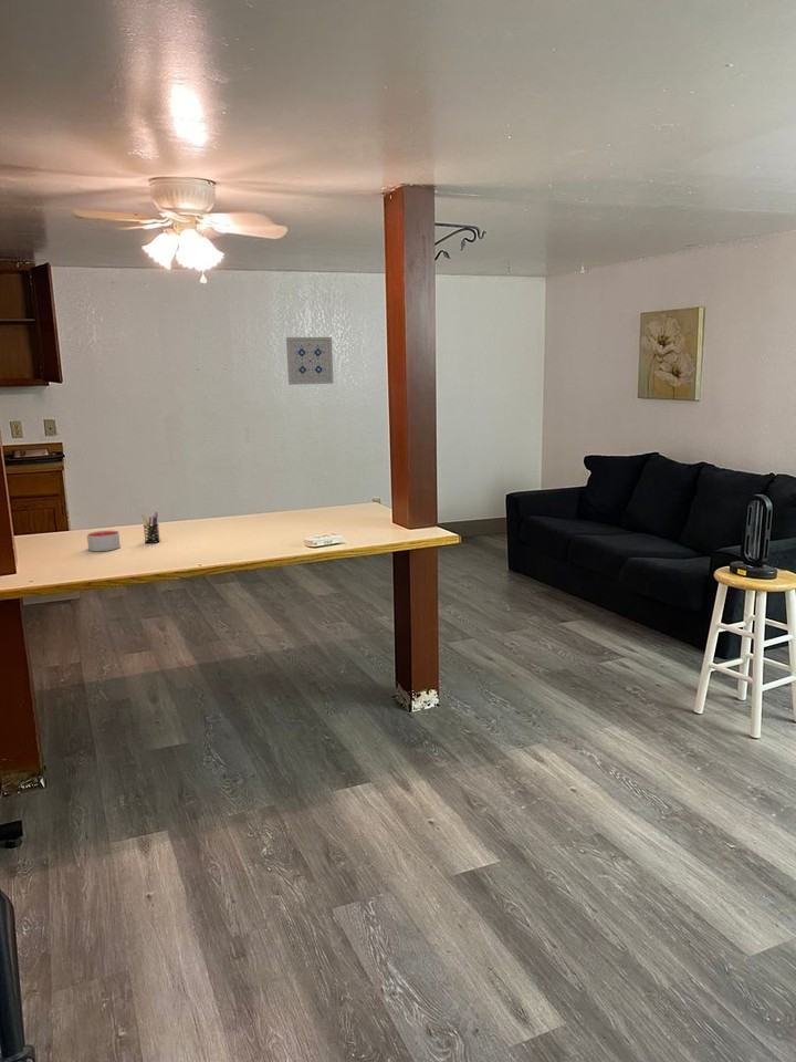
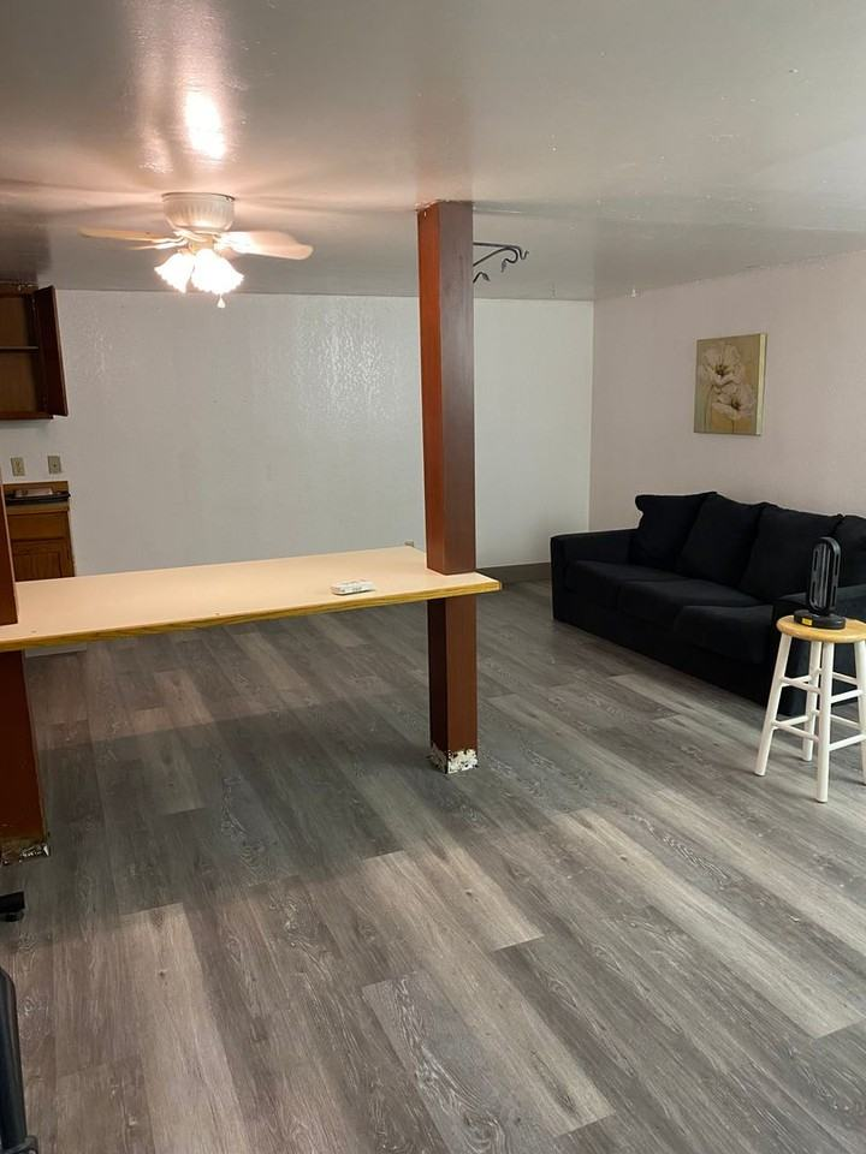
- wall art [285,336,335,386]
- candle [86,530,122,552]
- pen holder [142,511,161,544]
